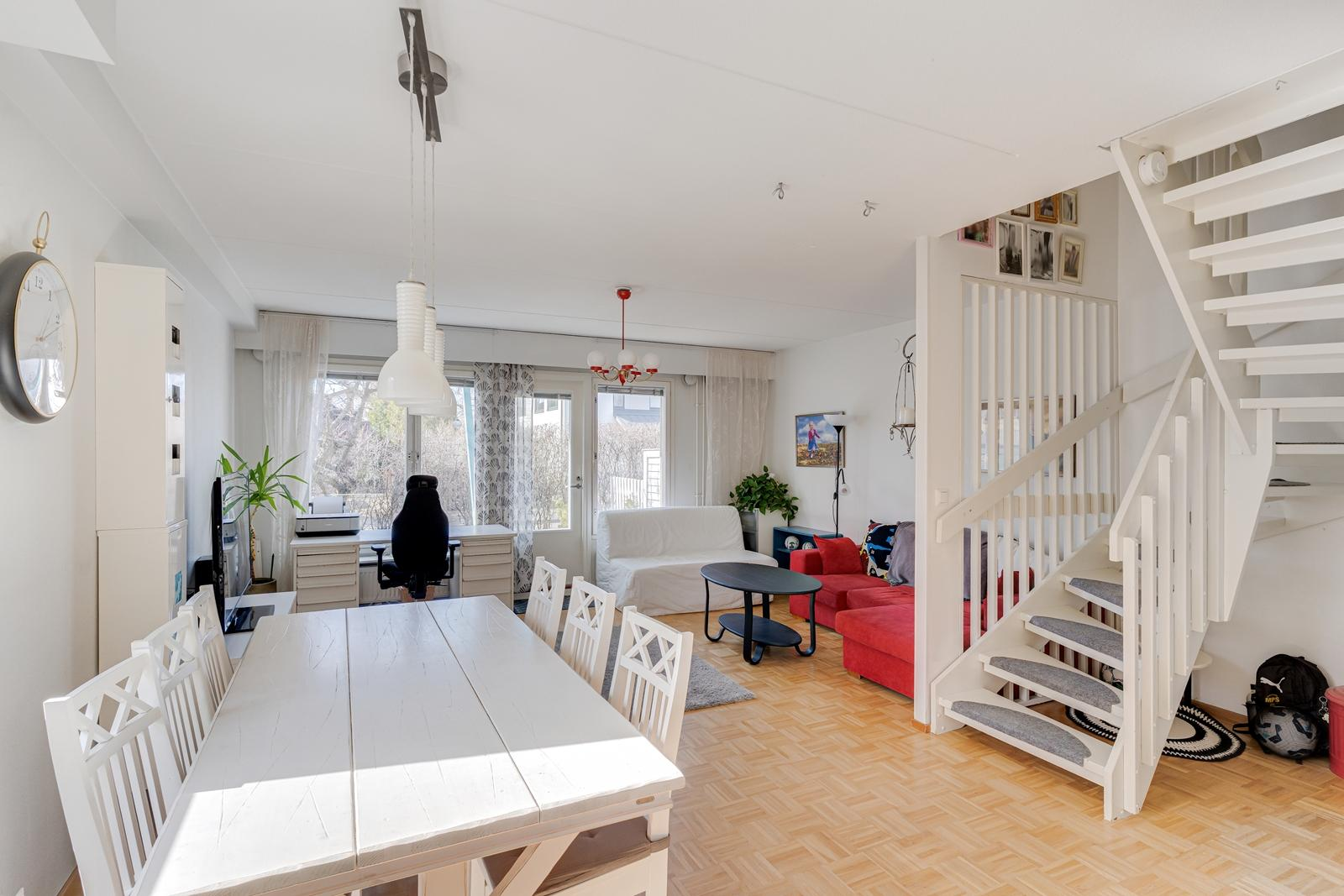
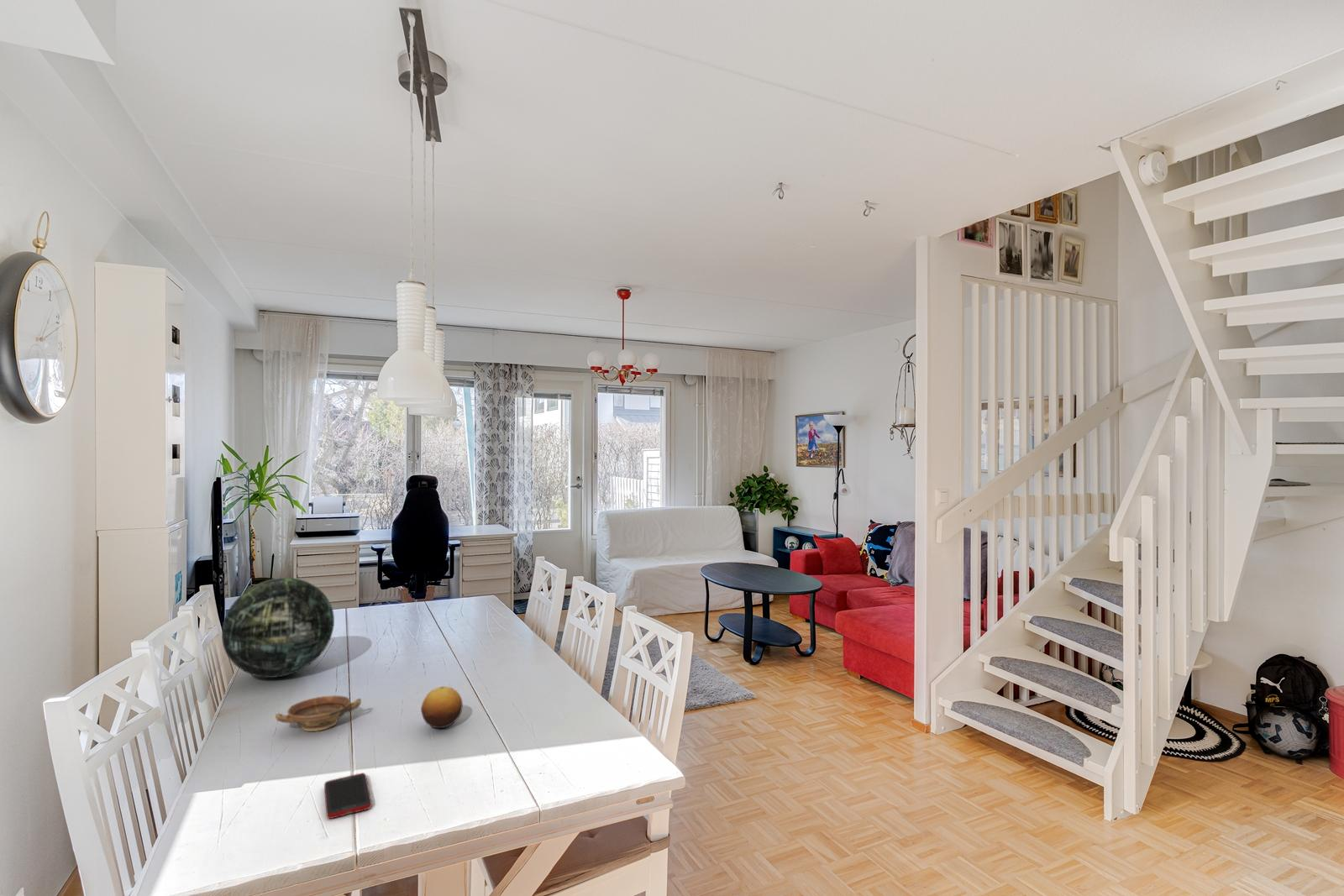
+ fruit [420,685,464,729]
+ cell phone [323,773,372,820]
+ decorative orb [221,577,335,679]
+ bowl [275,694,362,732]
